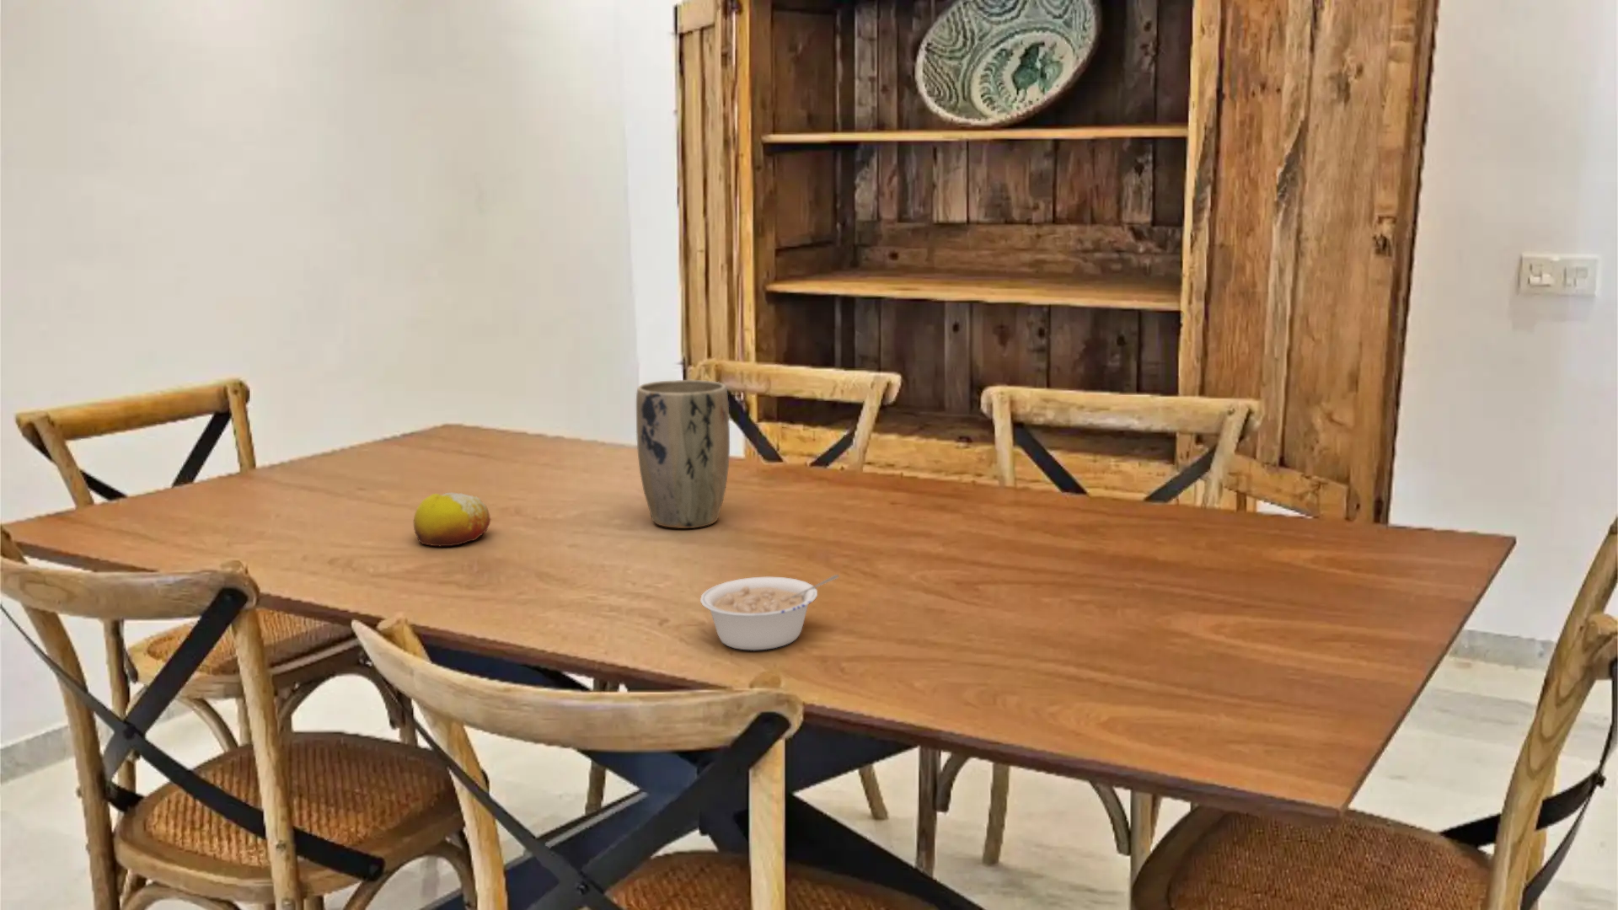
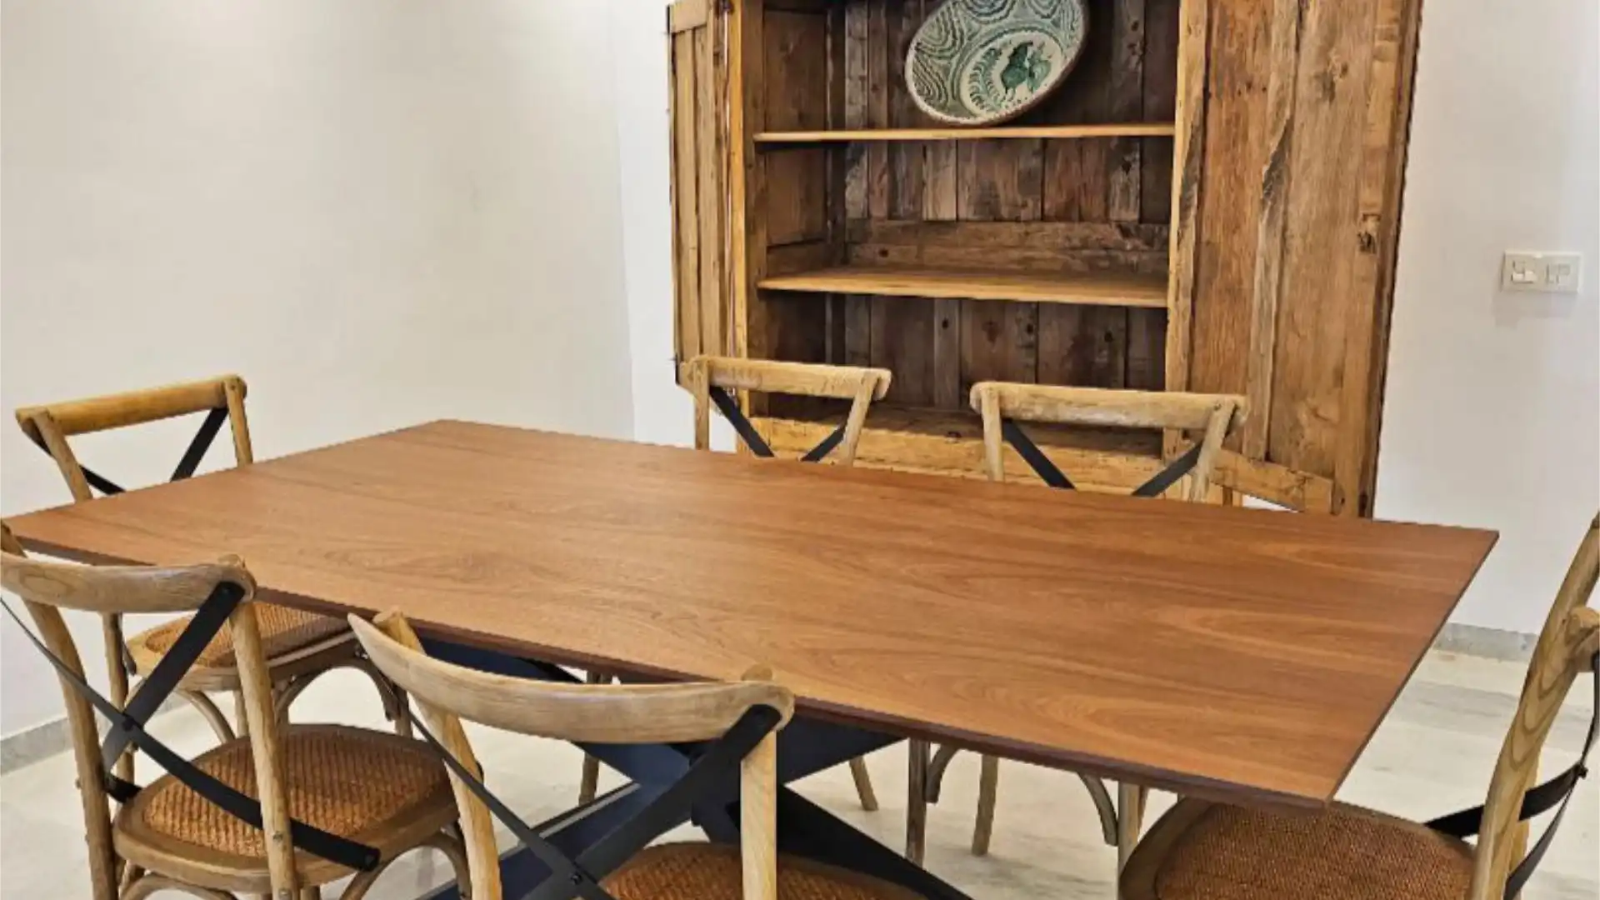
- legume [699,573,840,651]
- fruit [413,492,492,548]
- plant pot [636,379,730,529]
